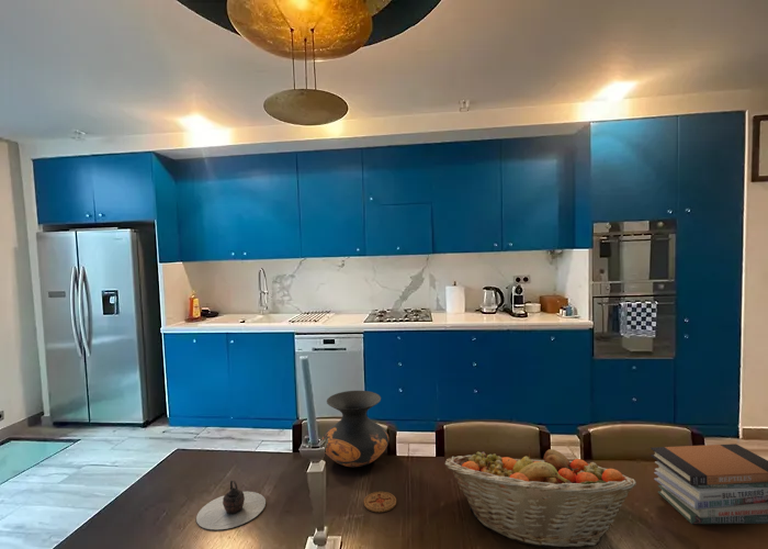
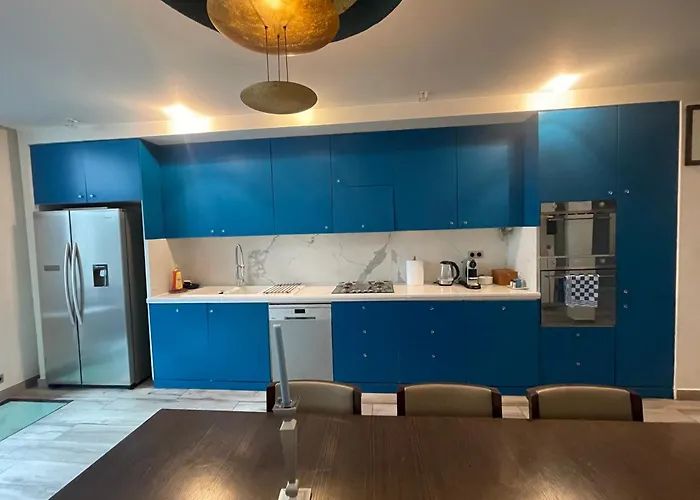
- vase [321,390,389,468]
- fruit basket [443,446,637,549]
- teapot [195,479,267,530]
- book stack [650,442,768,525]
- coaster [363,491,397,514]
